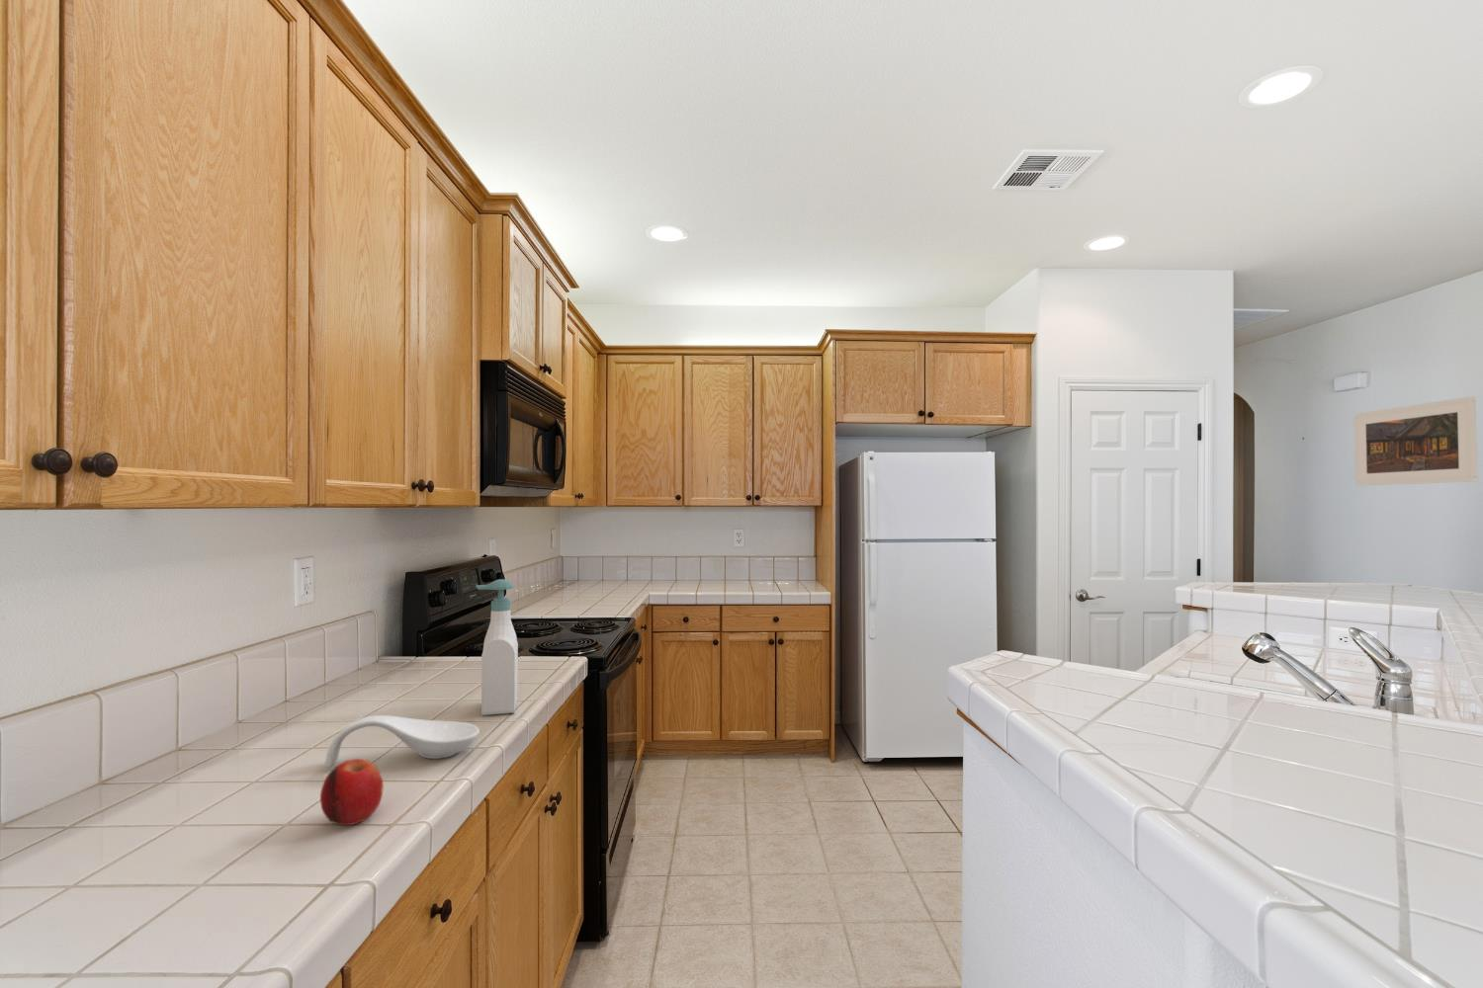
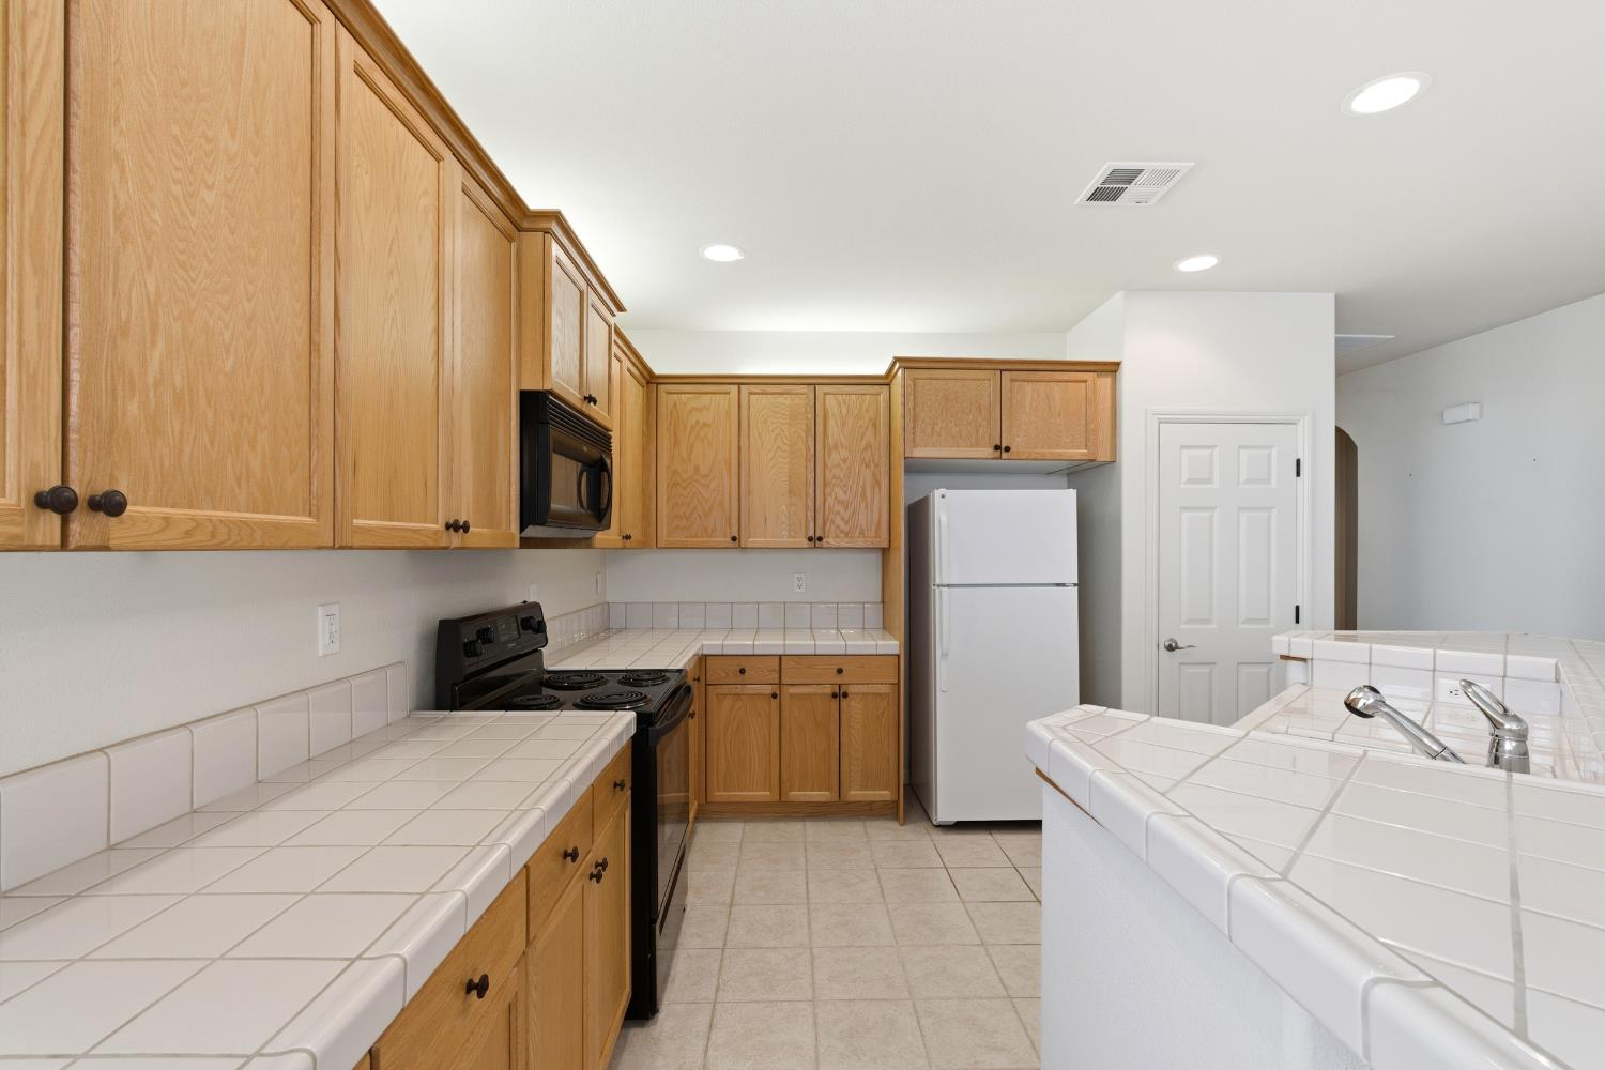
- fruit [319,758,385,826]
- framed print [1353,395,1479,487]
- soap bottle [474,578,519,717]
- spoon rest [324,715,480,767]
